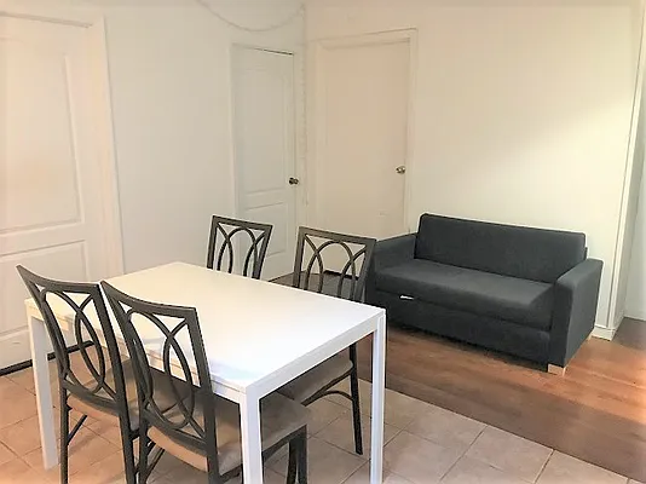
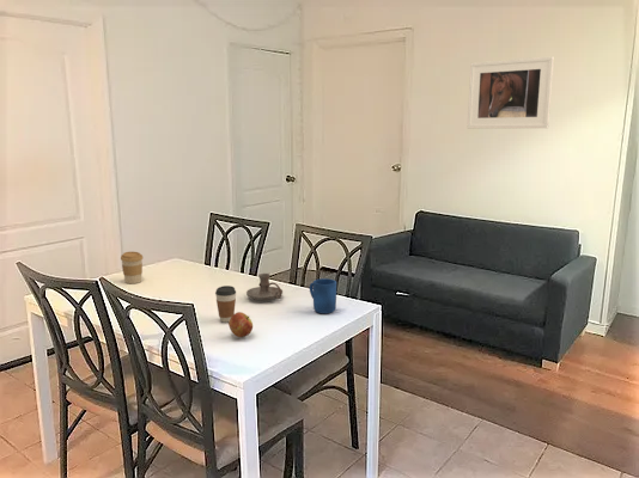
+ mug [309,277,337,314]
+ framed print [467,55,555,130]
+ apple [227,311,254,338]
+ coffee cup [214,284,237,324]
+ candle holder [245,272,284,301]
+ coffee cup [120,251,144,284]
